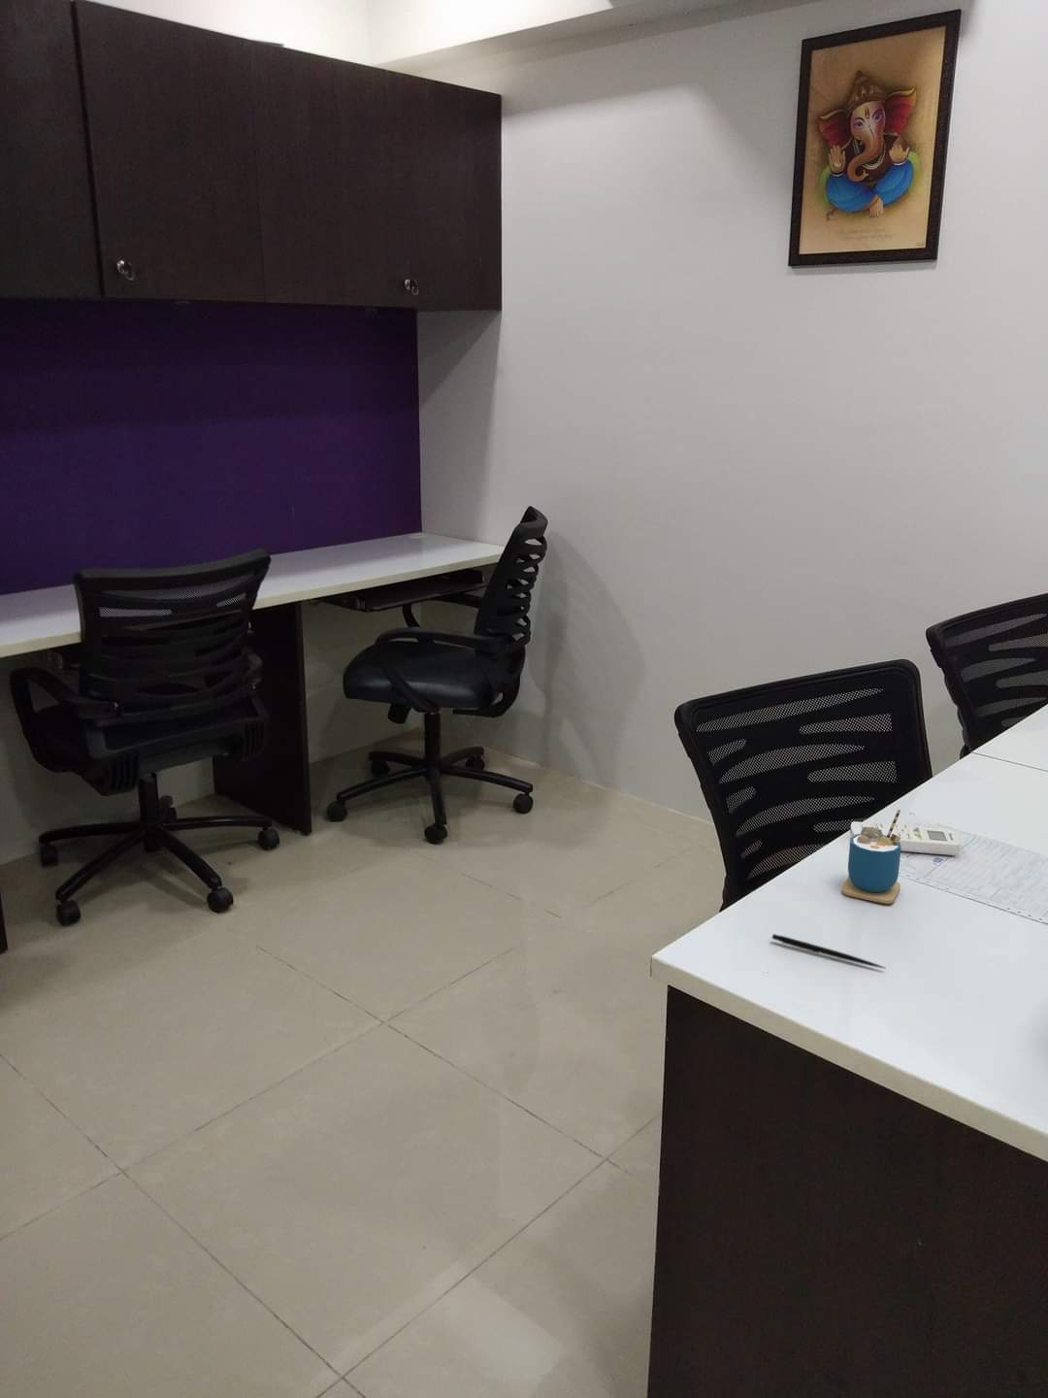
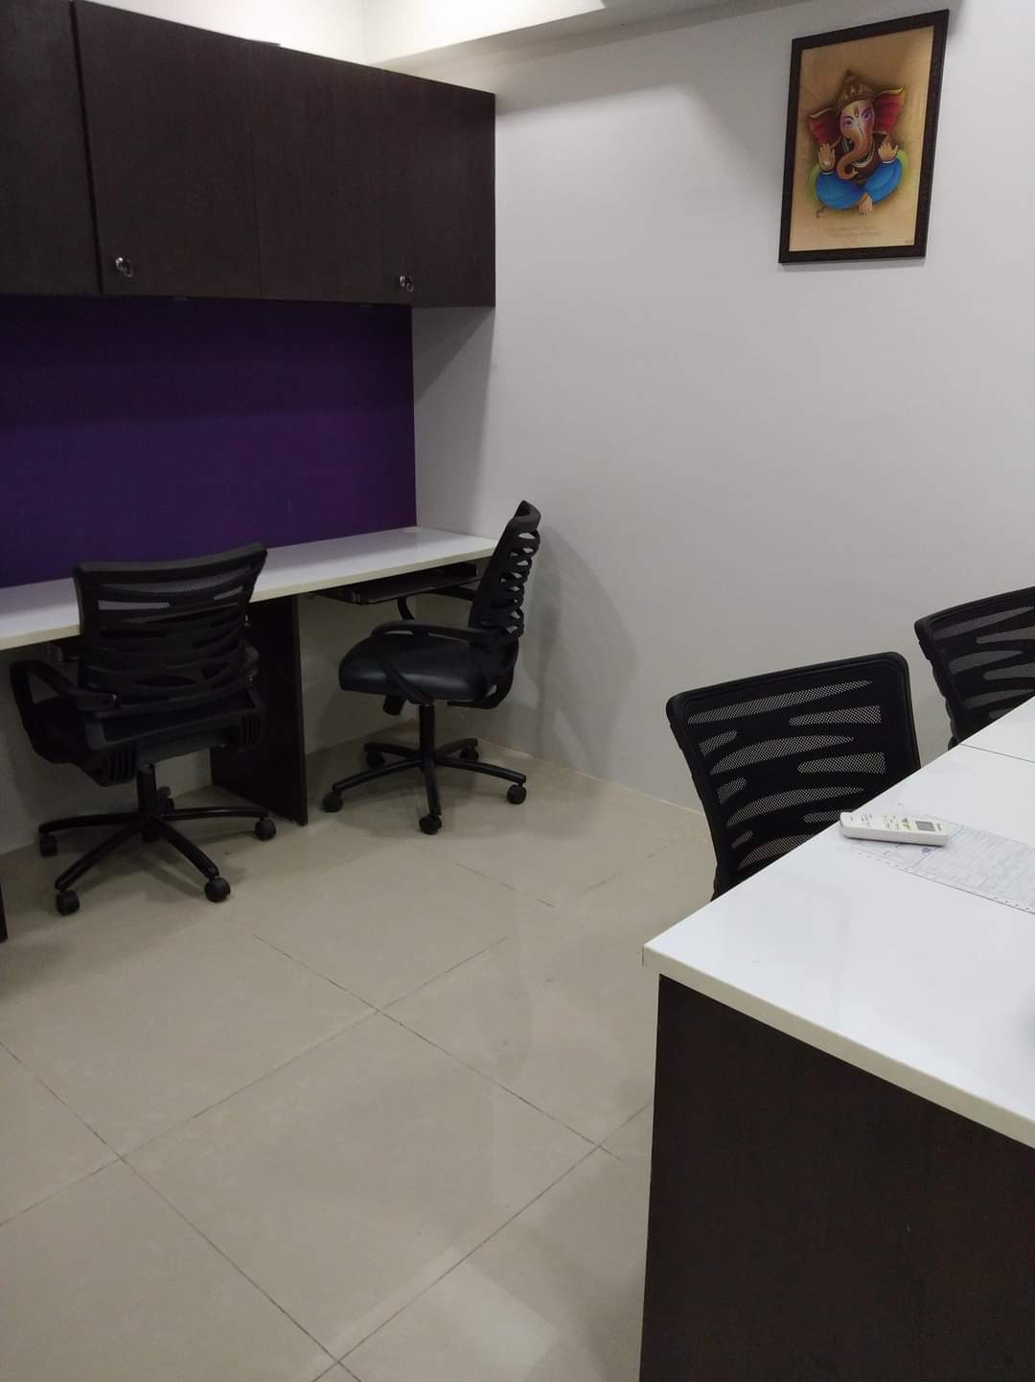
- cup [840,809,903,905]
- pen [772,933,886,969]
